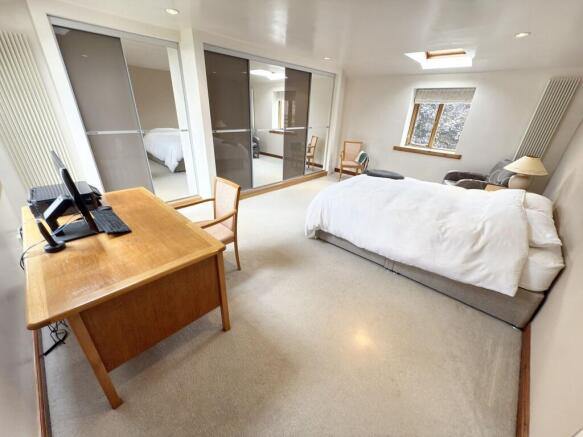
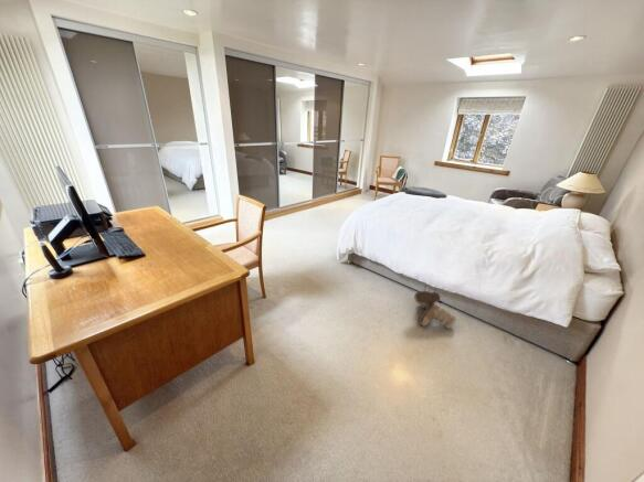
+ boots [413,290,457,330]
